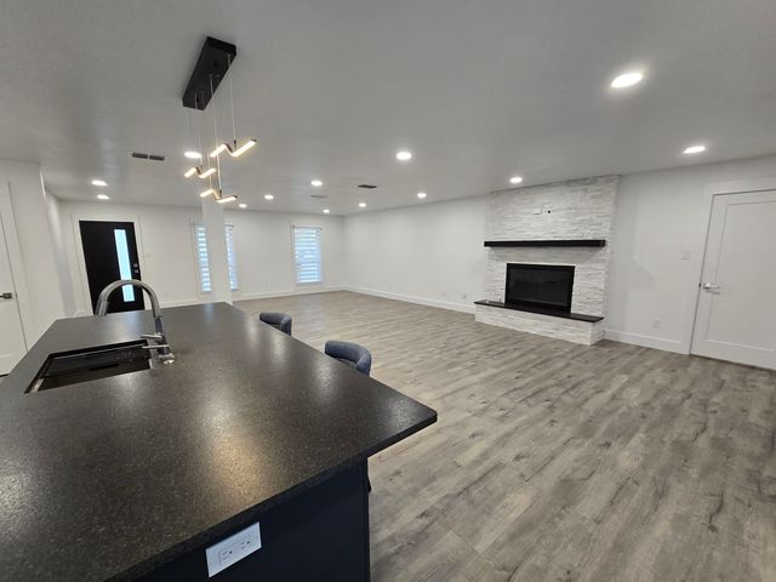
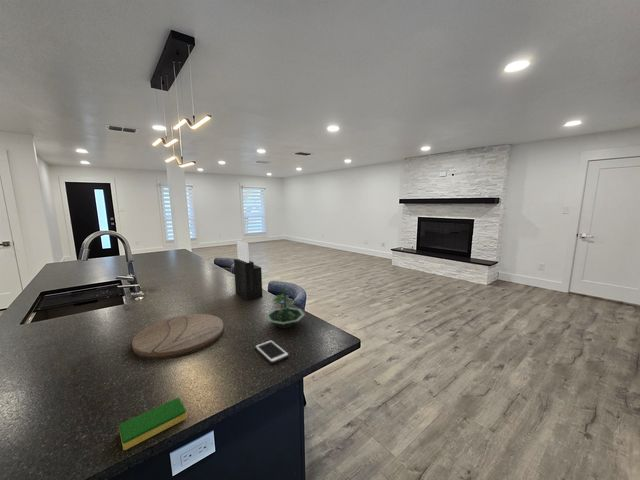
+ cutting board [131,313,225,360]
+ knife block [233,240,263,302]
+ cell phone [254,339,290,364]
+ terrarium [264,287,306,329]
+ dish sponge [118,397,188,451]
